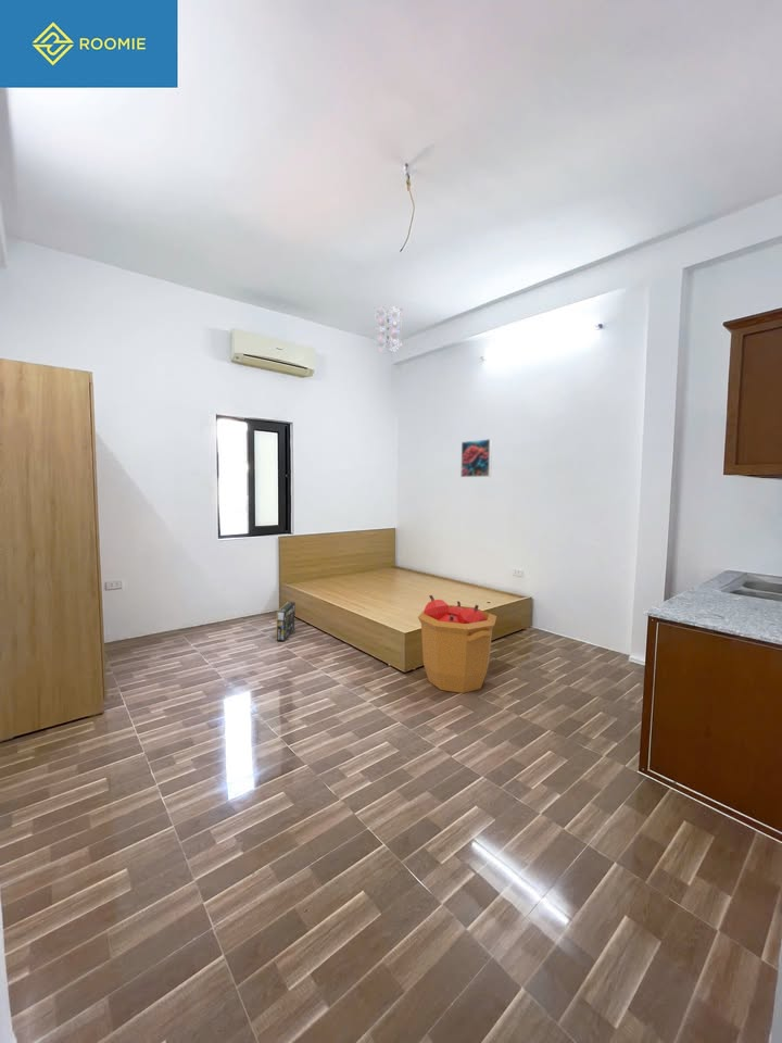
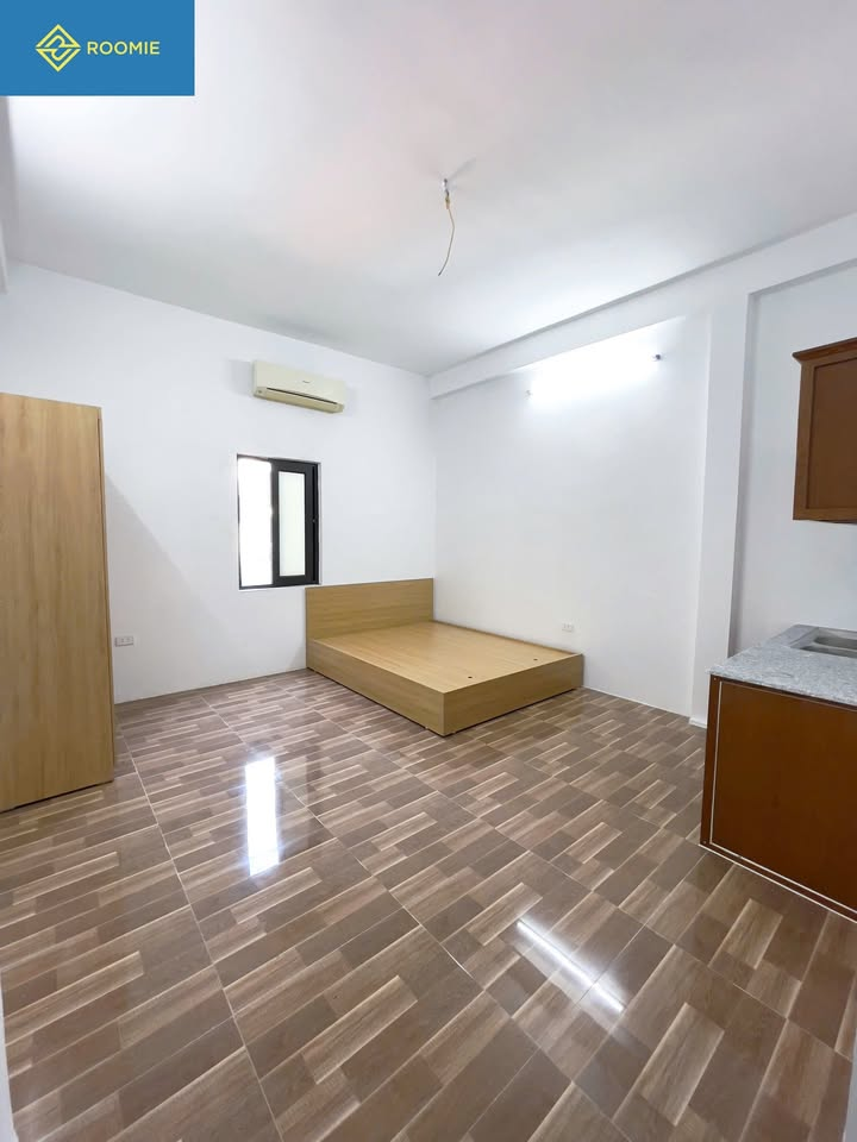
- box [275,601,297,642]
- ceiling light [373,303,404,355]
- trash can [417,594,497,694]
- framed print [459,438,493,478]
